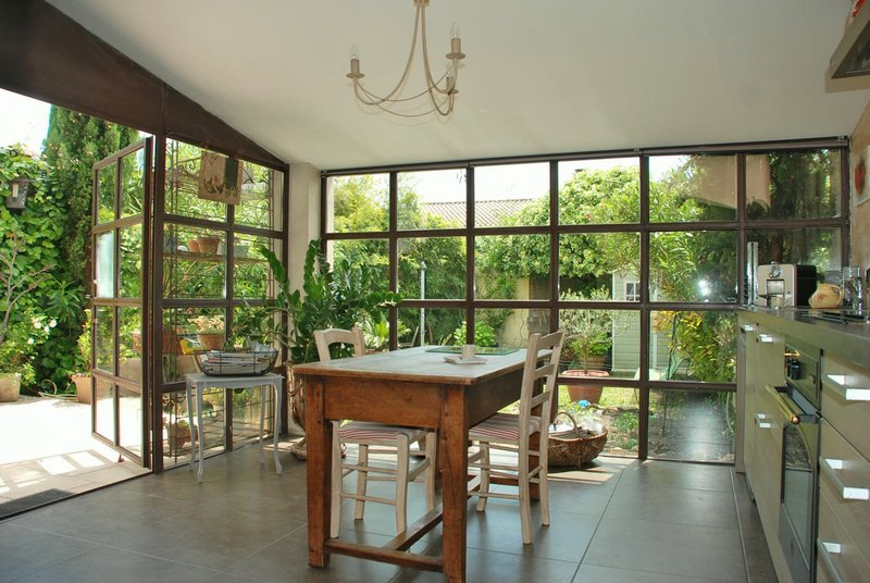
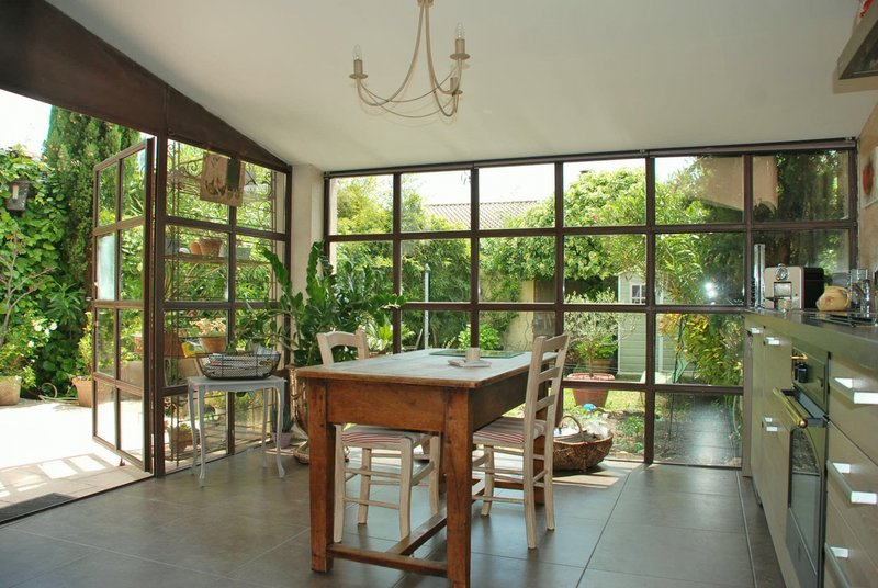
+ potted plant [269,400,296,450]
